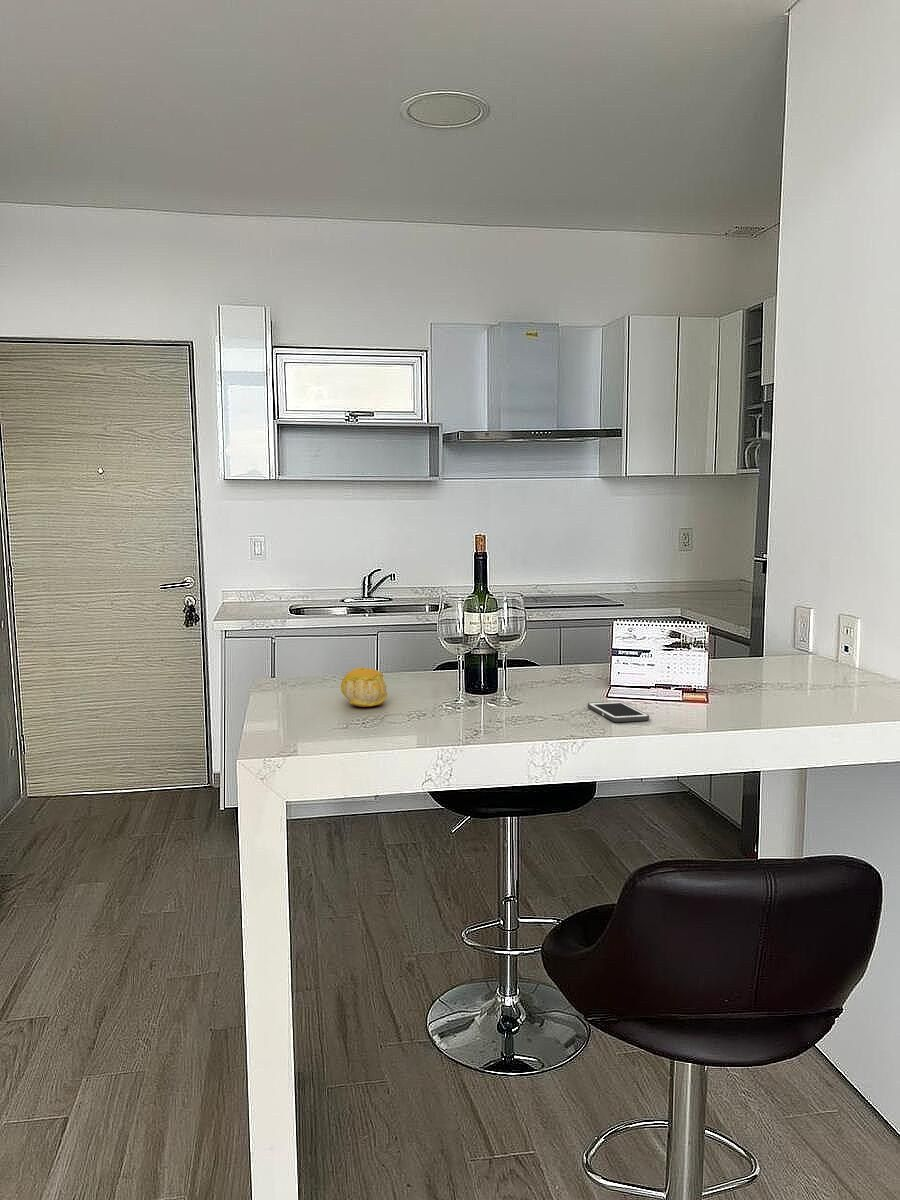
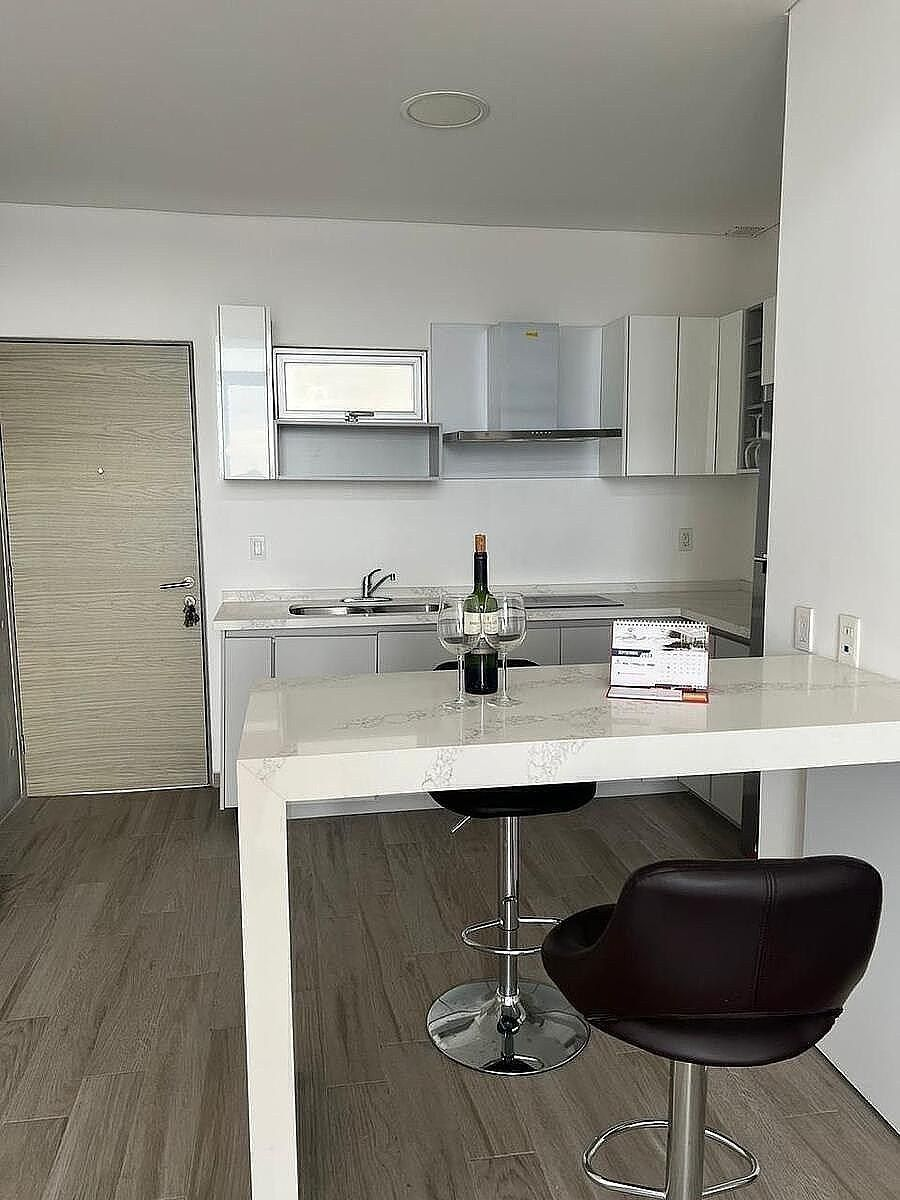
- fruit [340,667,389,708]
- cell phone [587,700,650,723]
